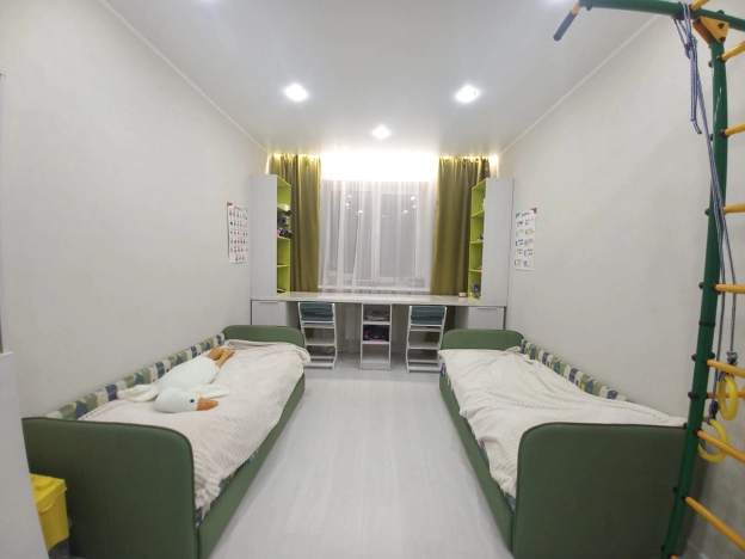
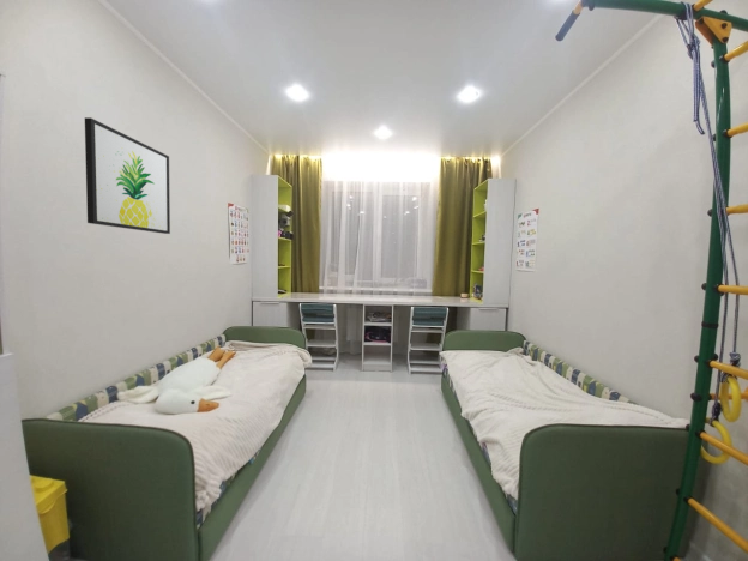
+ wall art [84,116,171,235]
